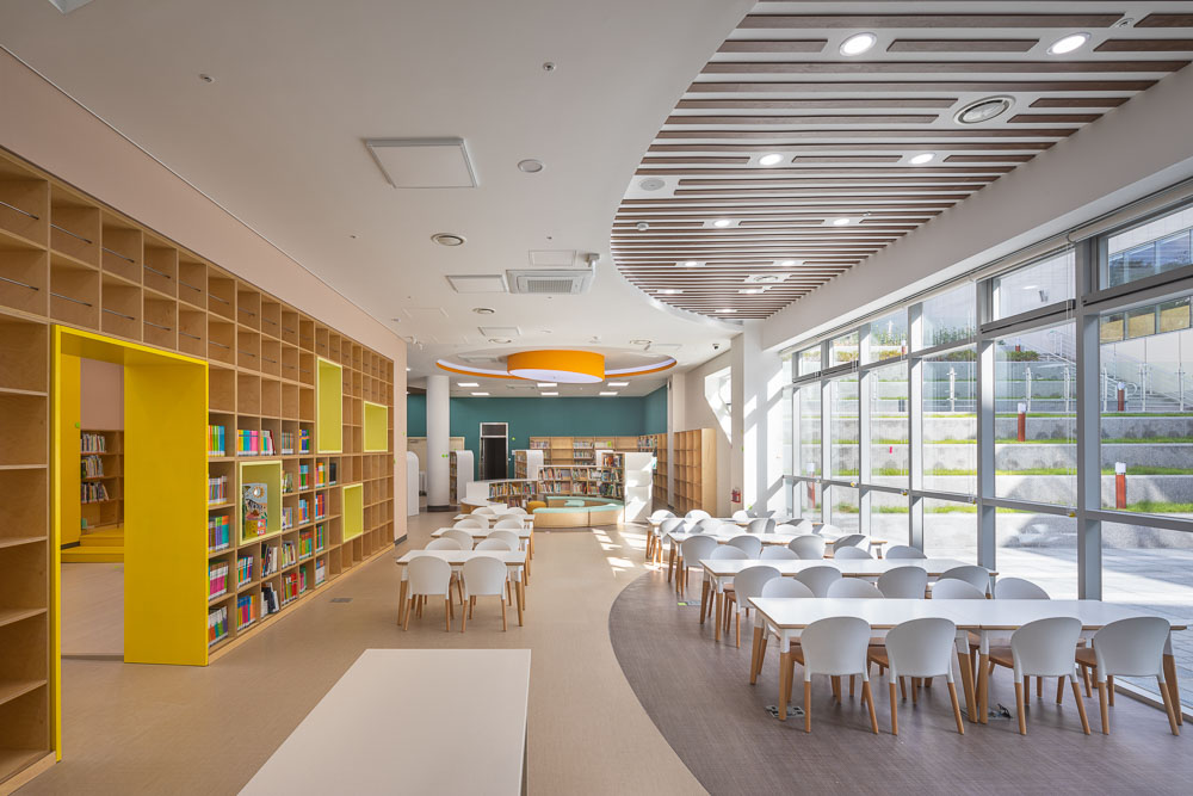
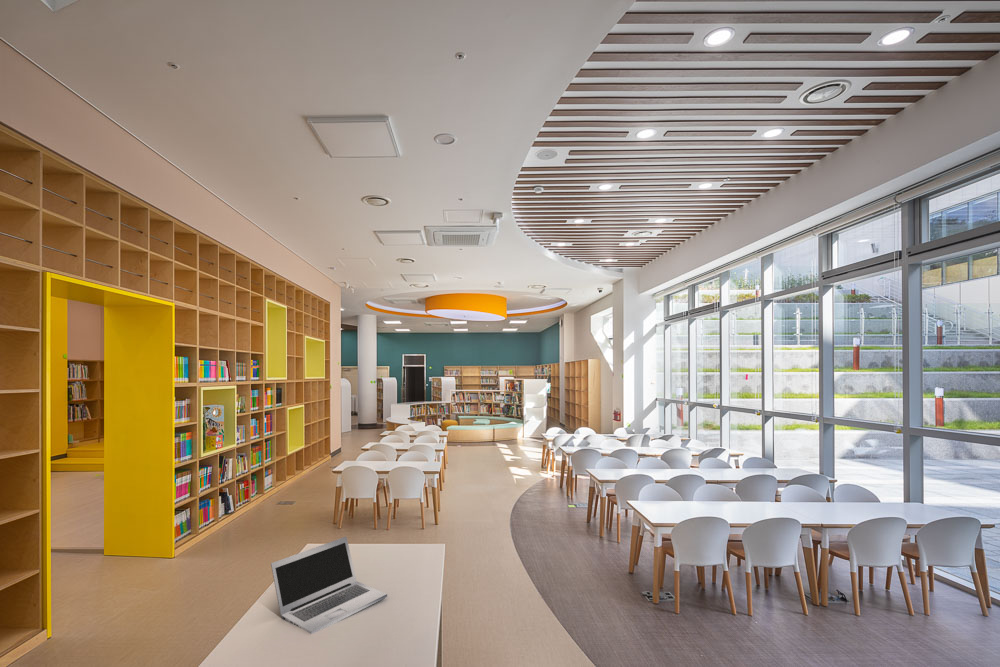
+ laptop [270,536,388,635]
